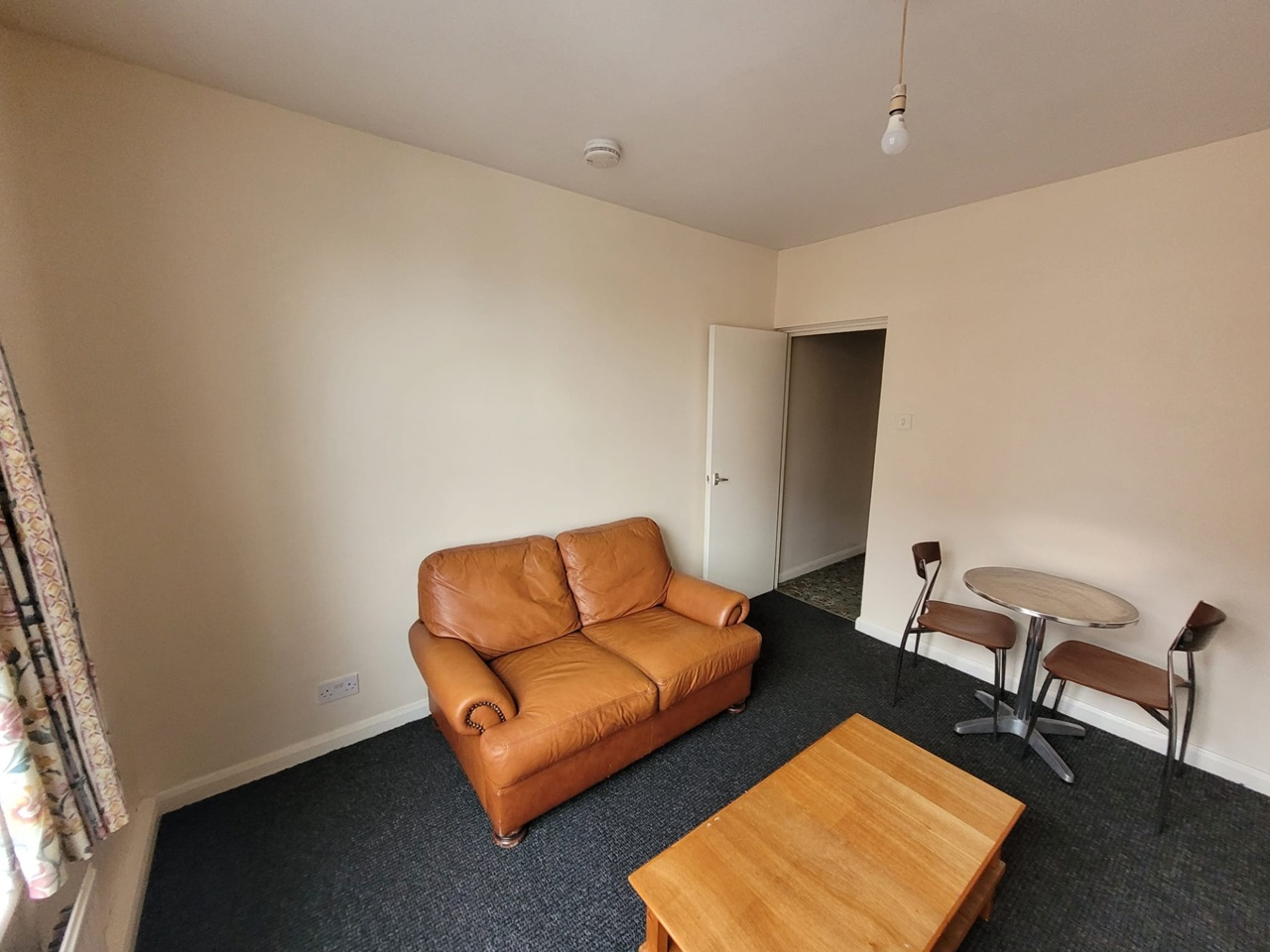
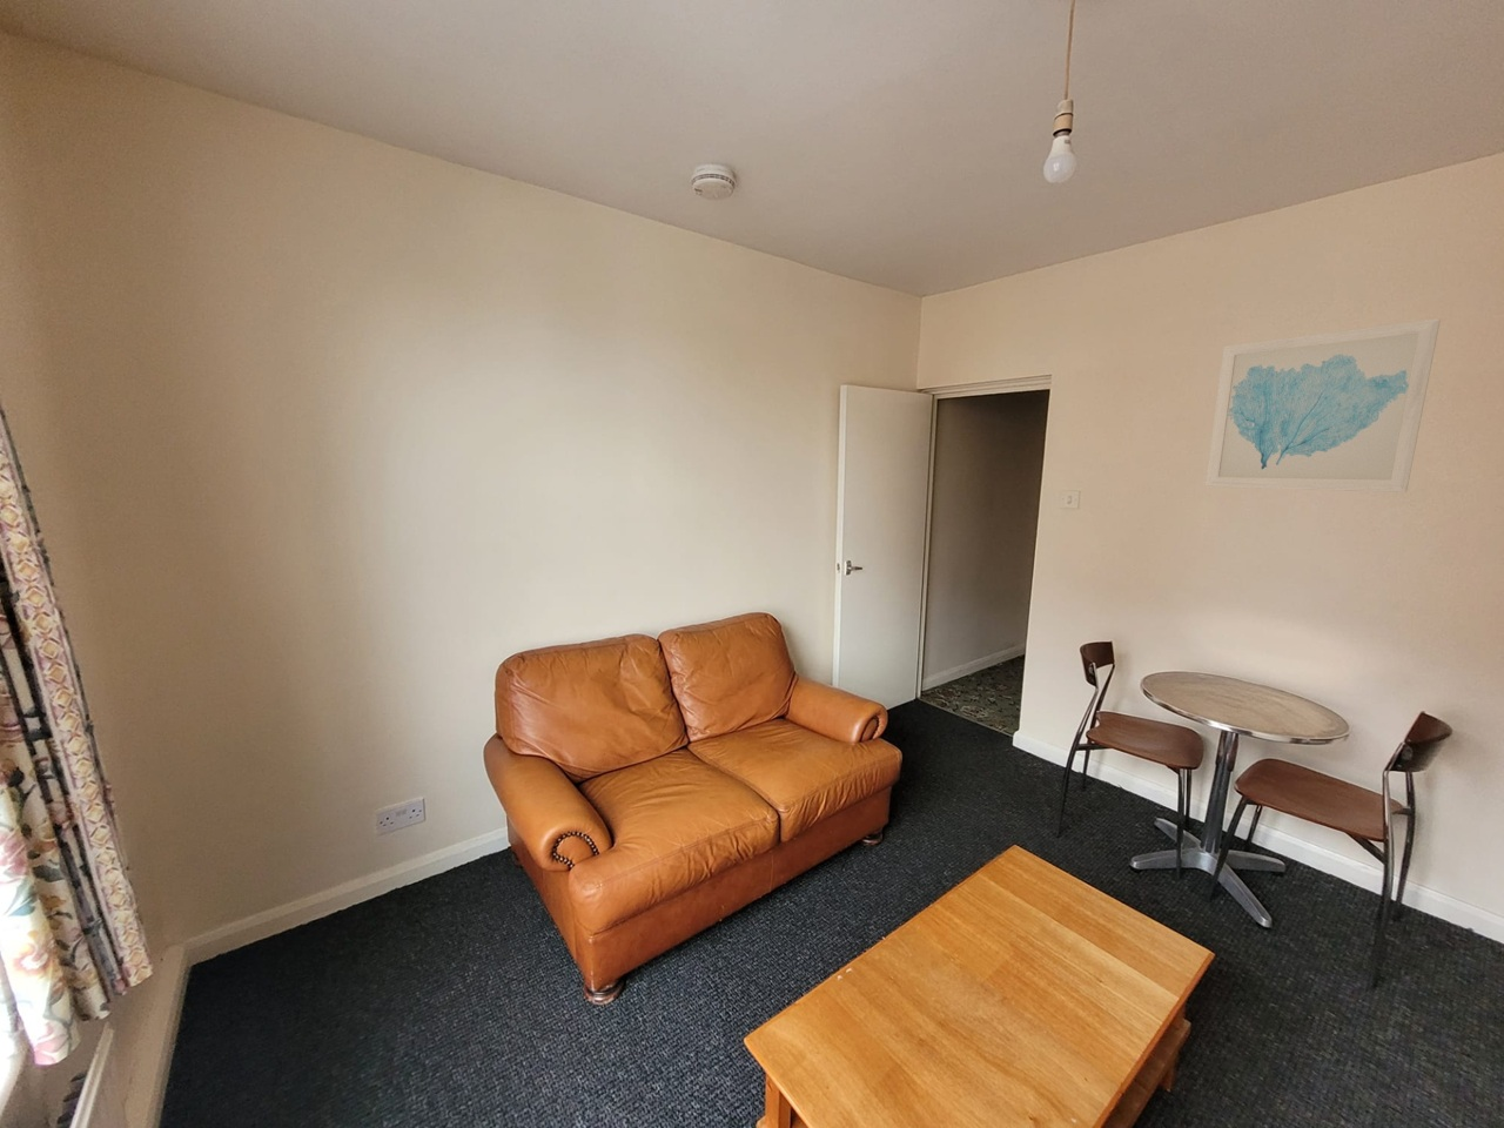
+ wall art [1204,318,1441,493]
